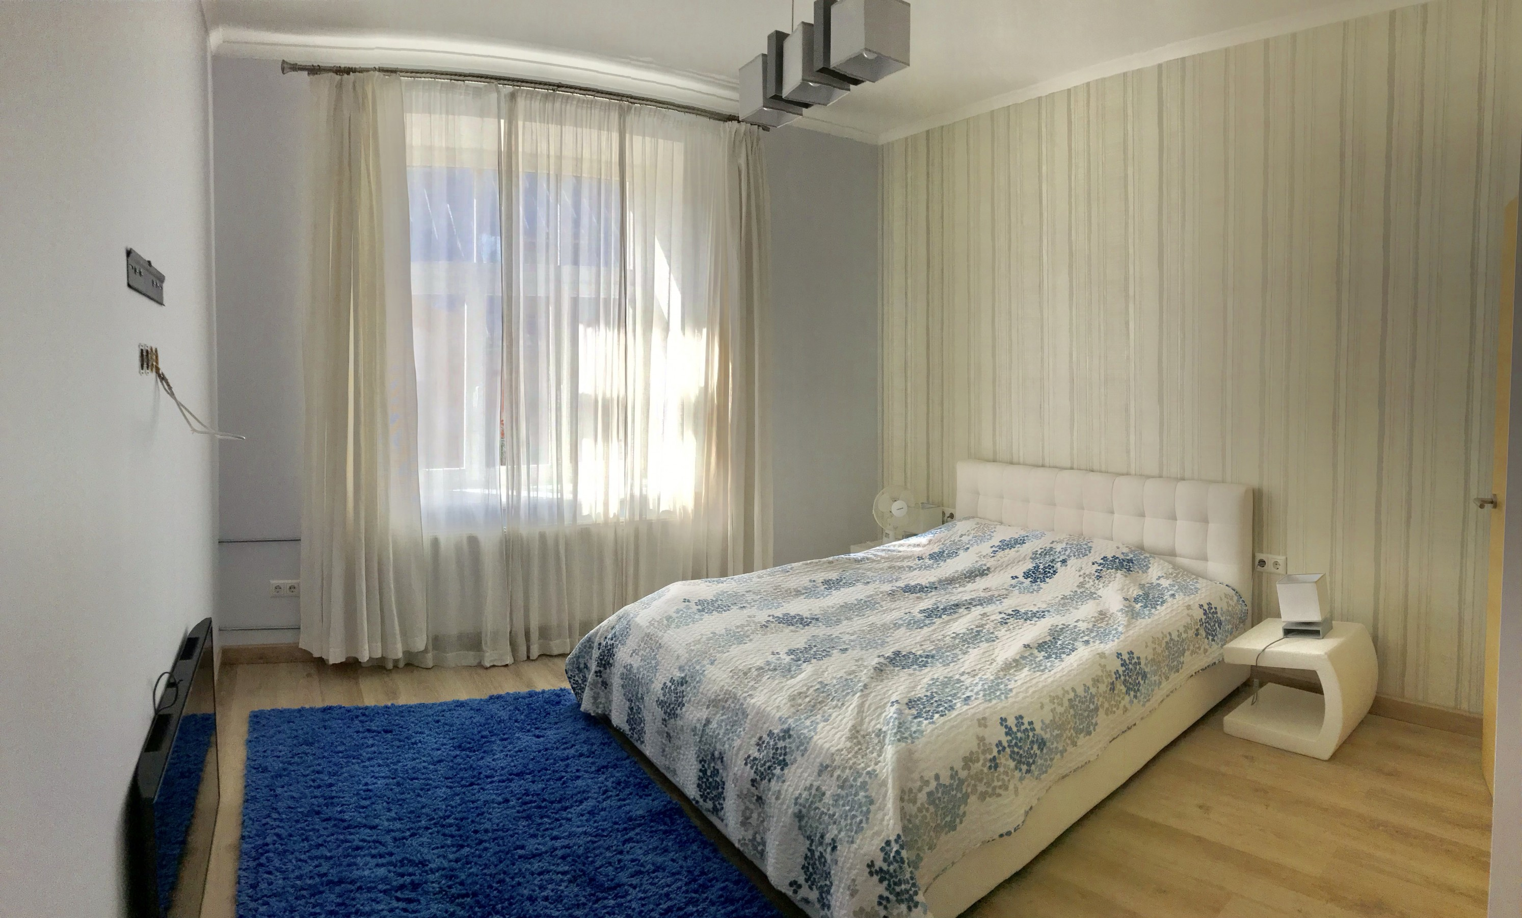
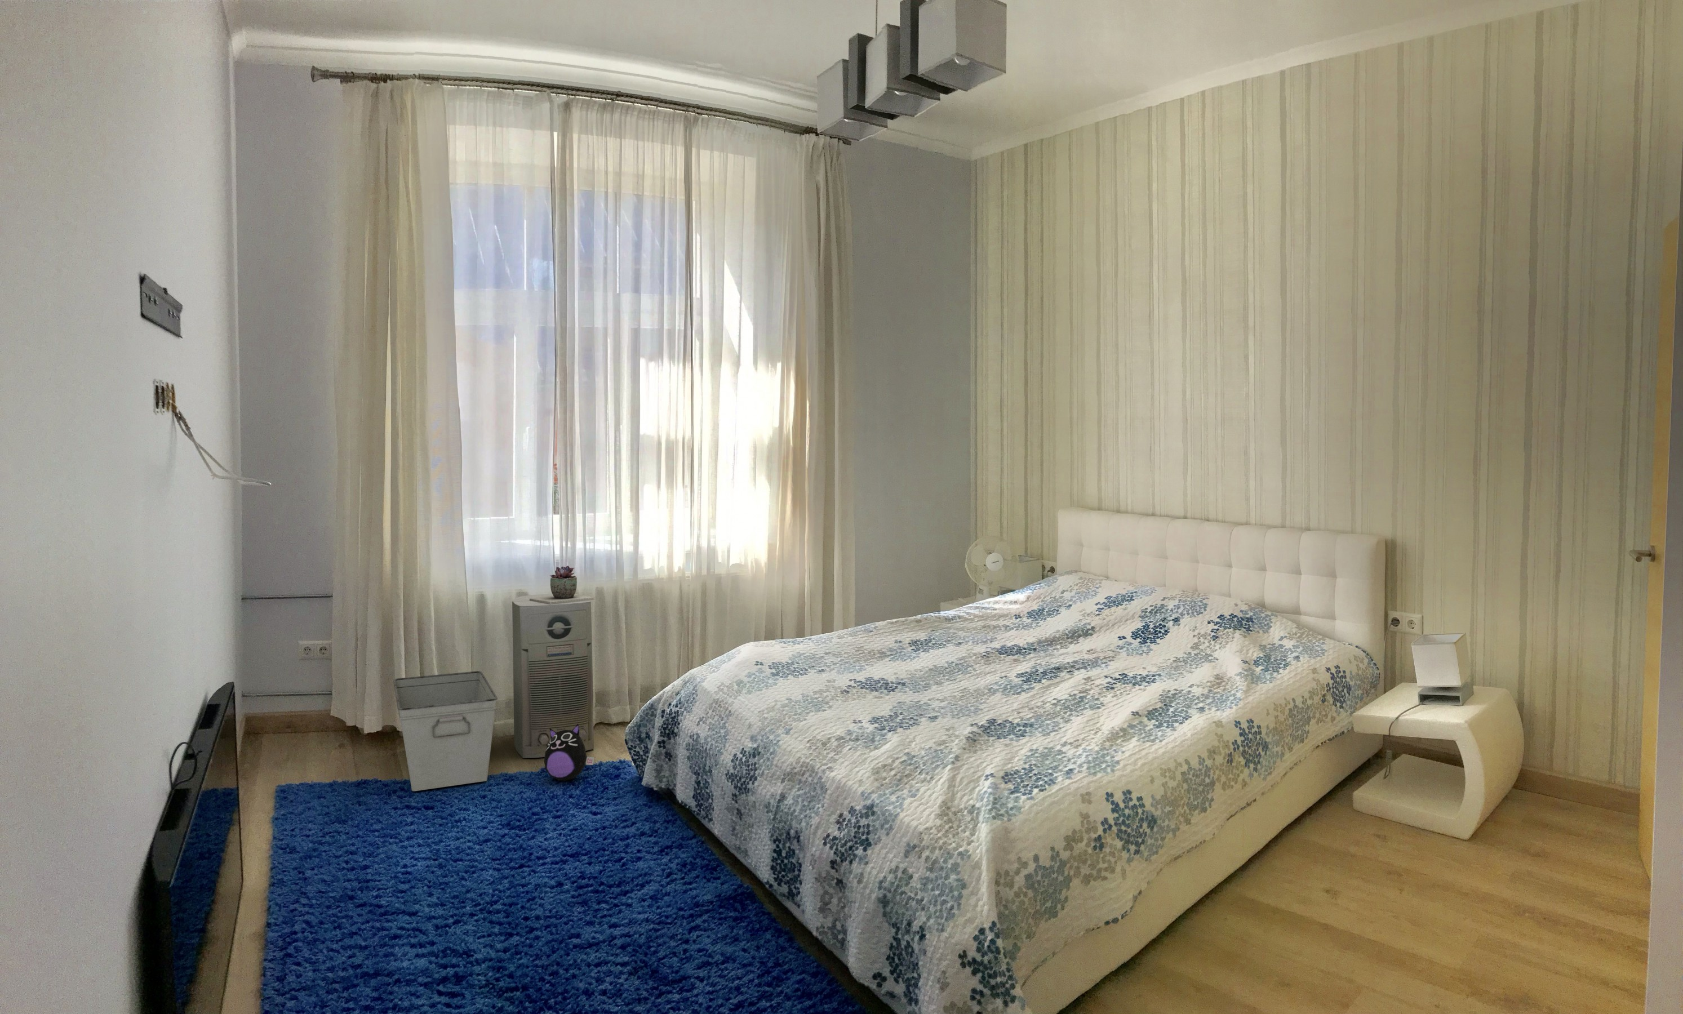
+ succulent plant [530,565,595,604]
+ plush toy [543,724,594,781]
+ storage bin [393,670,498,792]
+ air purifier [512,594,594,759]
